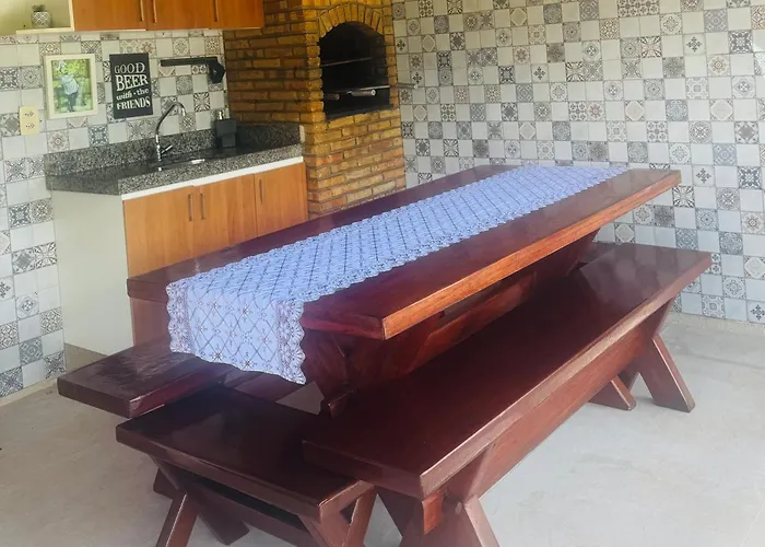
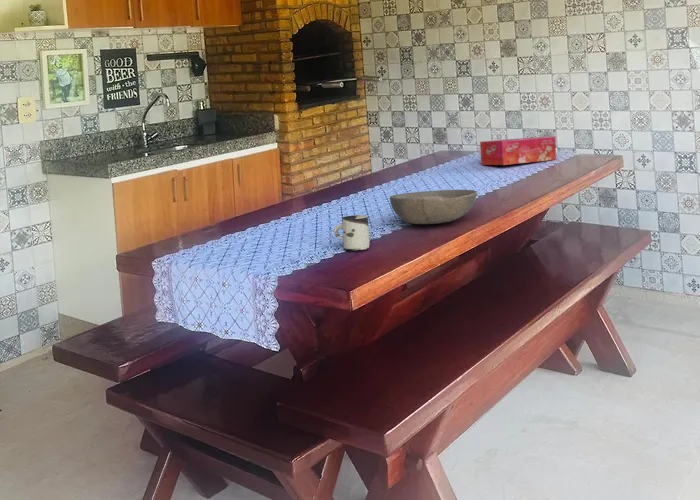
+ bowl [389,189,478,225]
+ tissue box [479,136,557,166]
+ cup [333,214,370,251]
